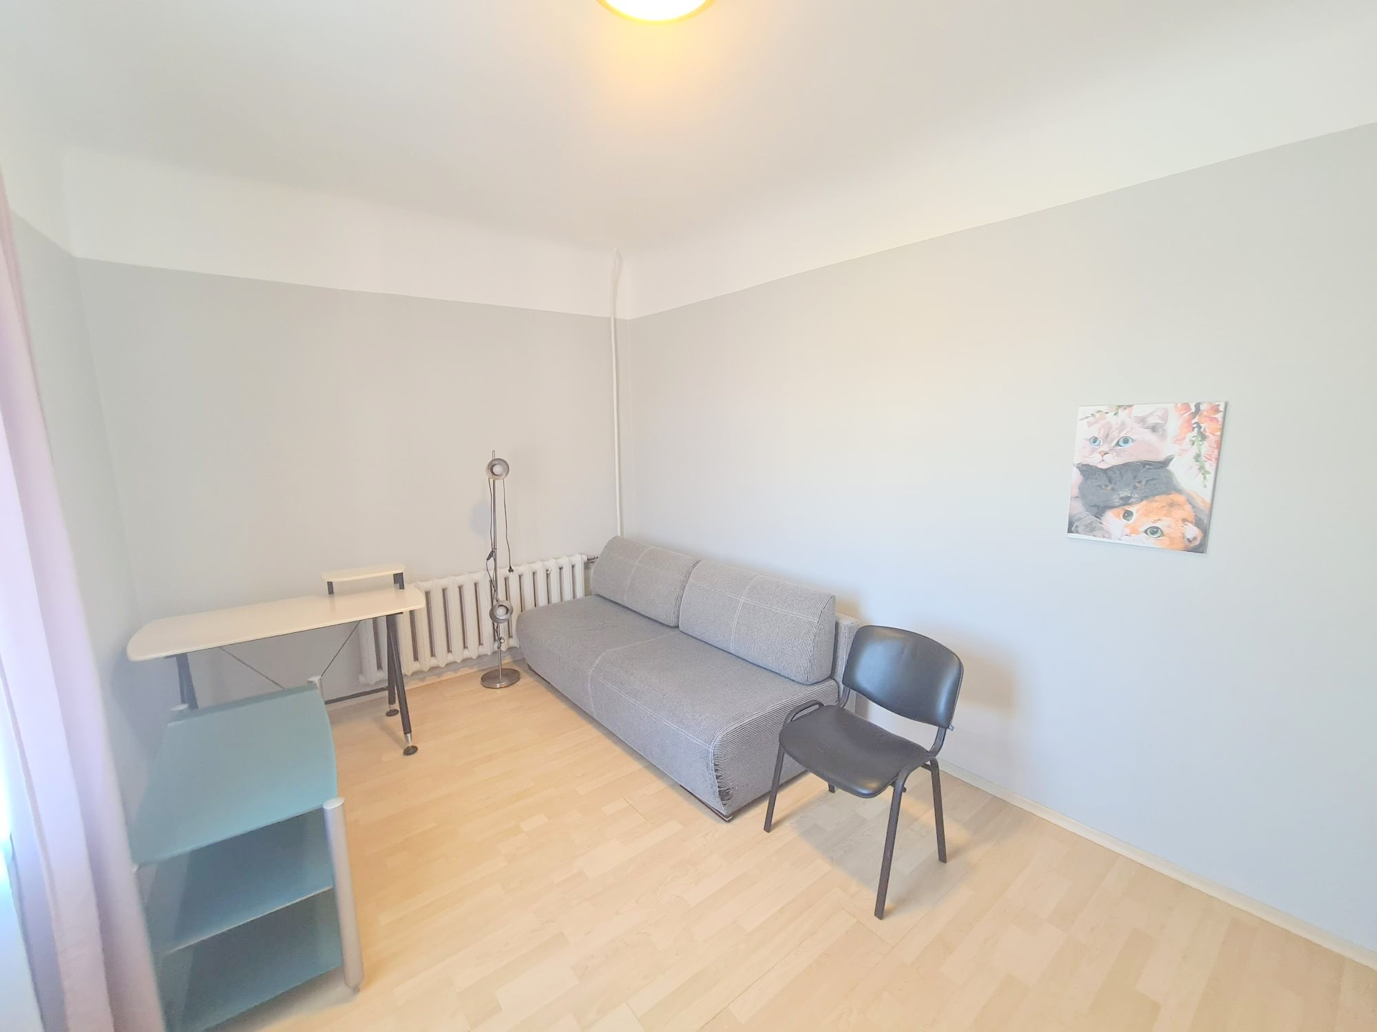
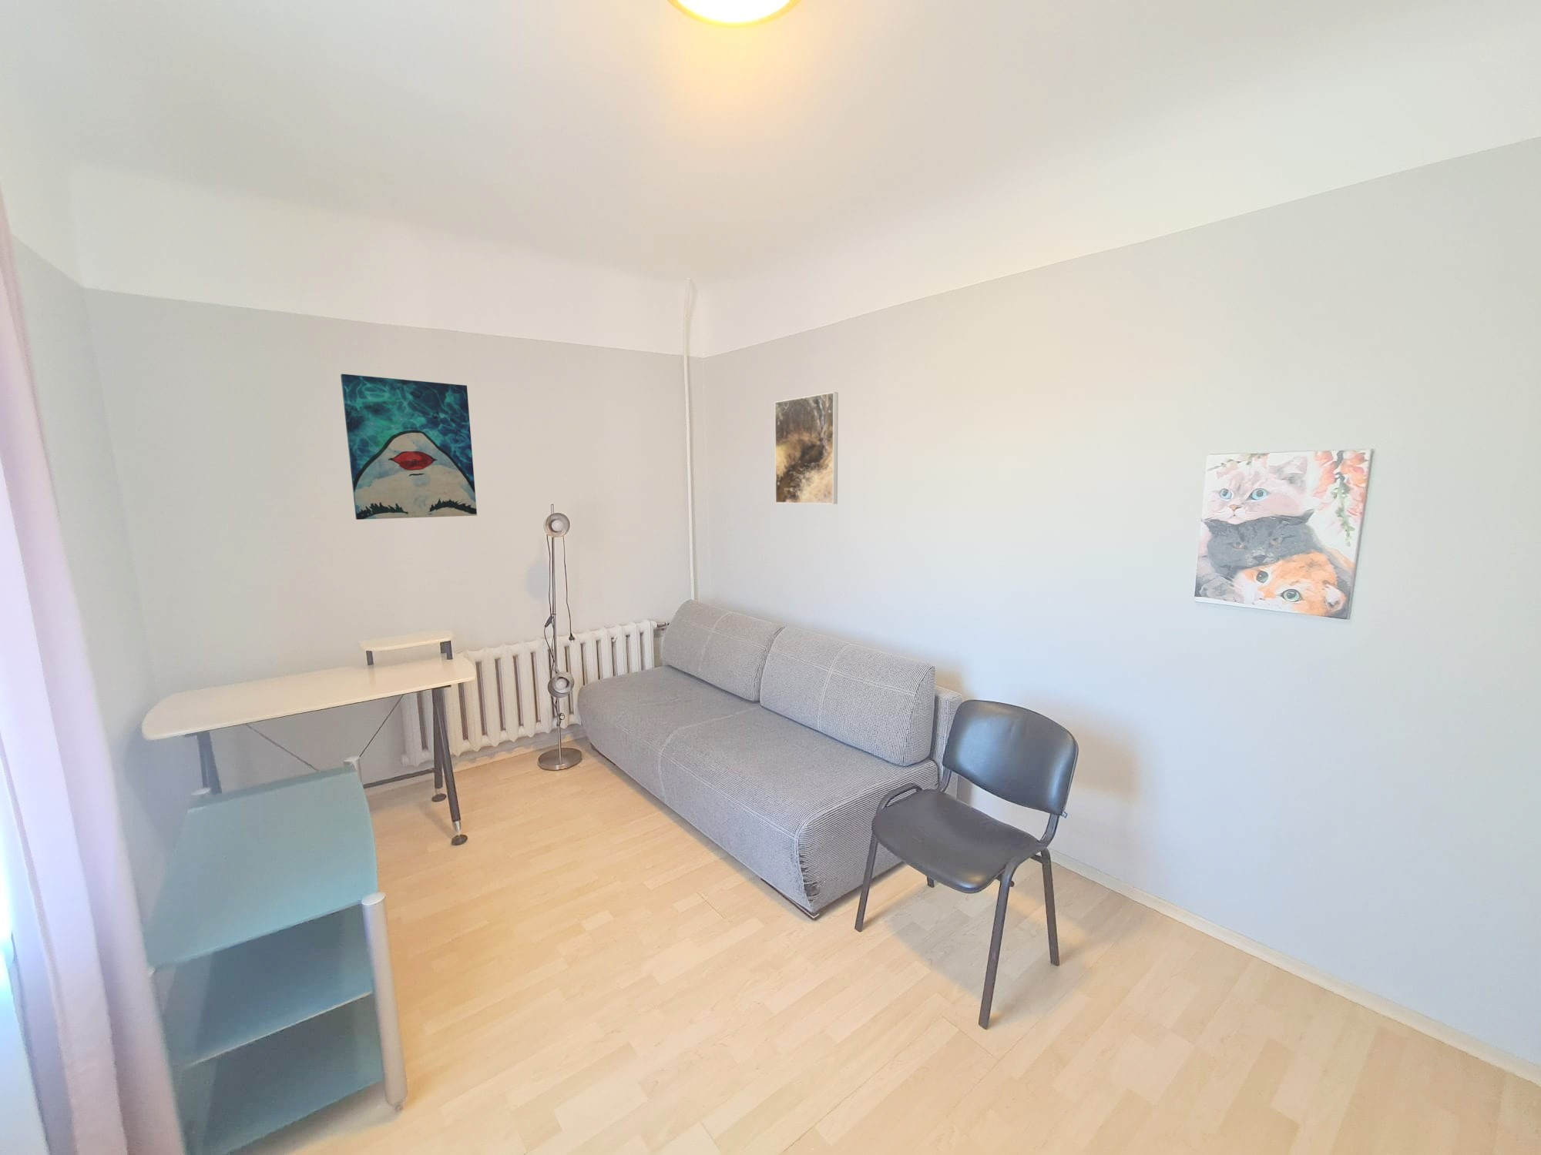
+ wall art [340,374,478,520]
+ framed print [774,391,840,505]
